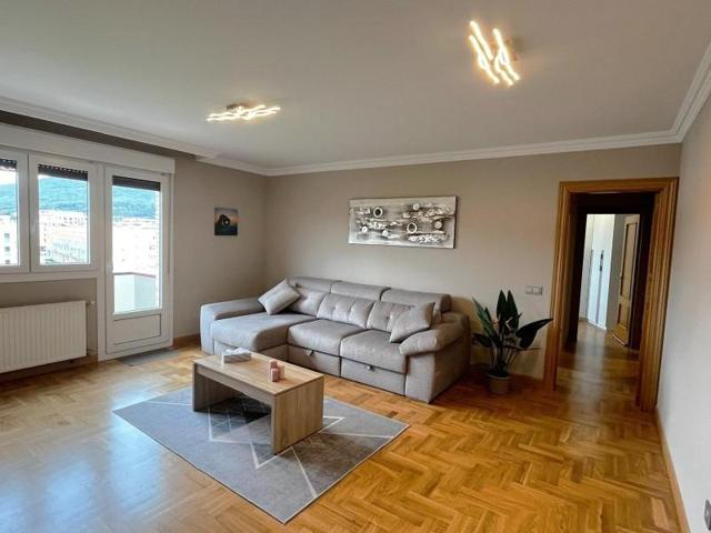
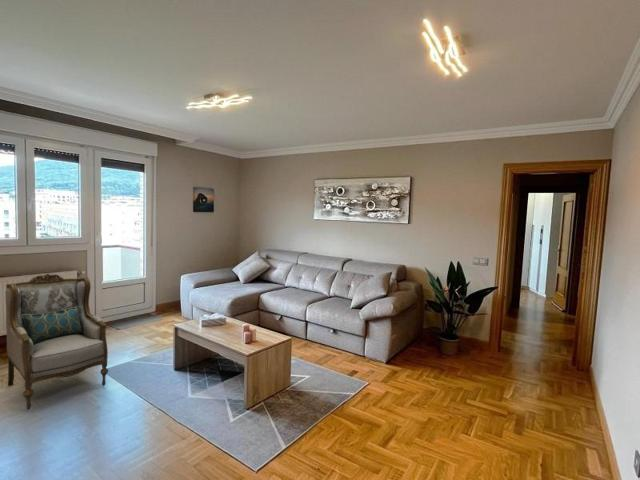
+ armchair [4,273,109,411]
